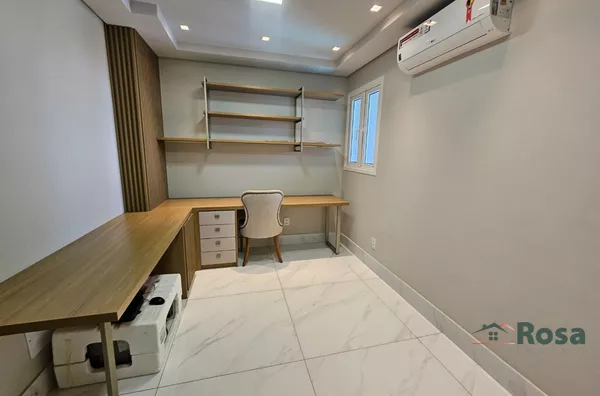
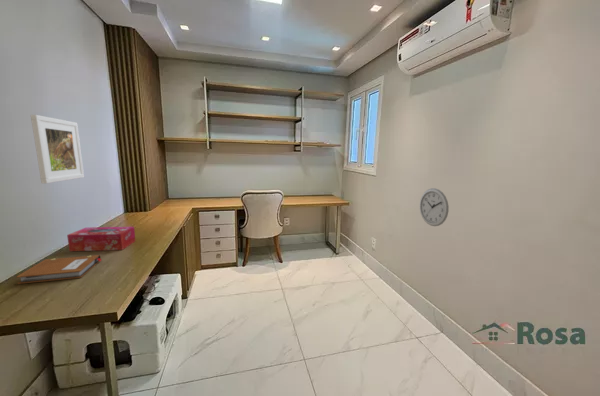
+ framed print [30,114,85,184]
+ wall clock [419,187,450,227]
+ notebook [16,254,102,285]
+ tissue box [66,226,136,252]
